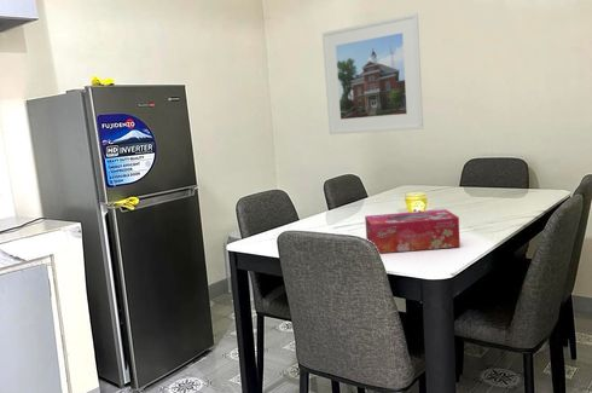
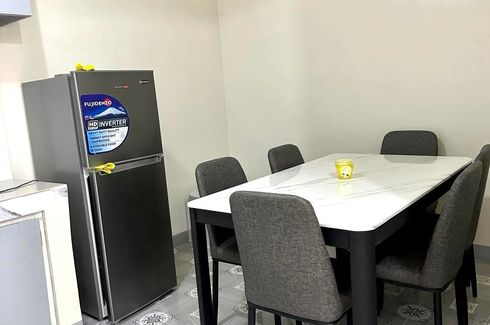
- tissue box [364,208,462,254]
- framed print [321,12,424,135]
